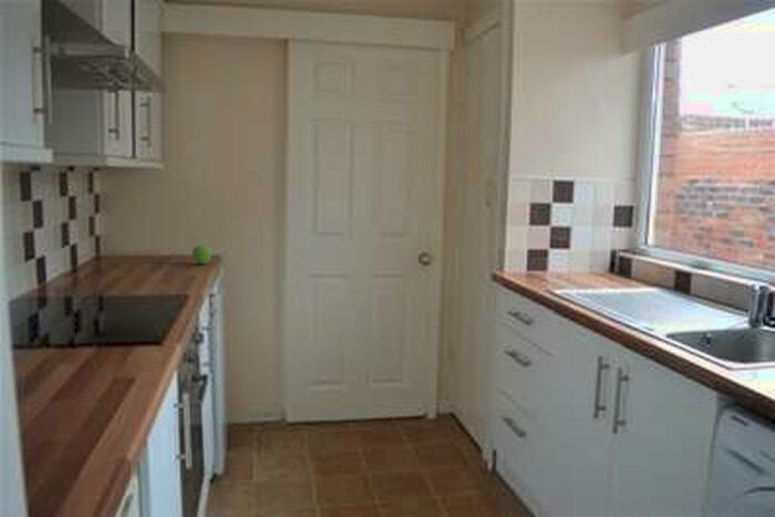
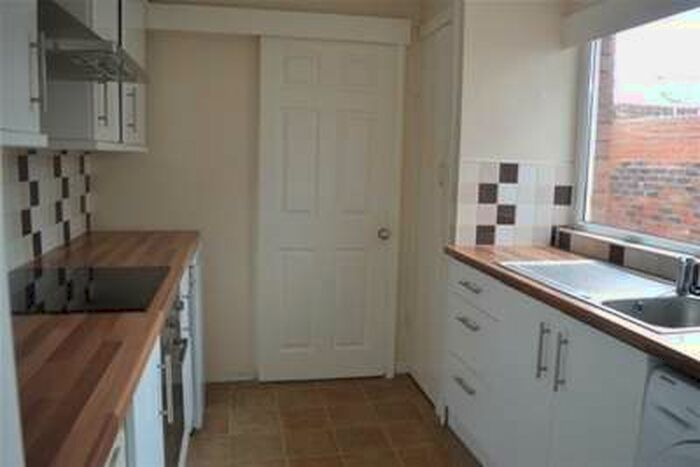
- fruit [192,245,213,265]
